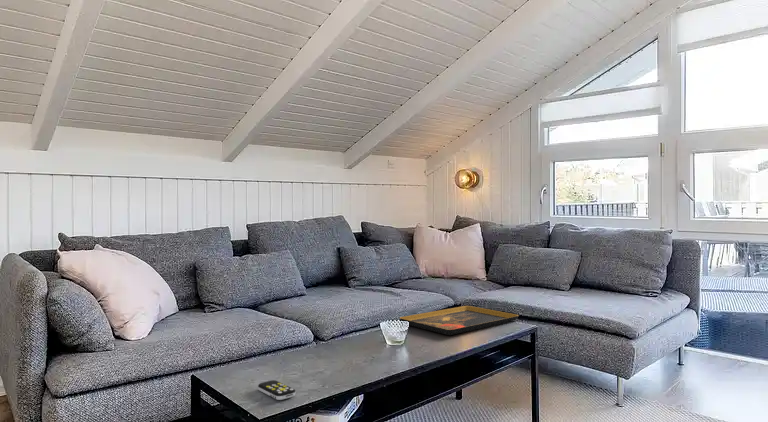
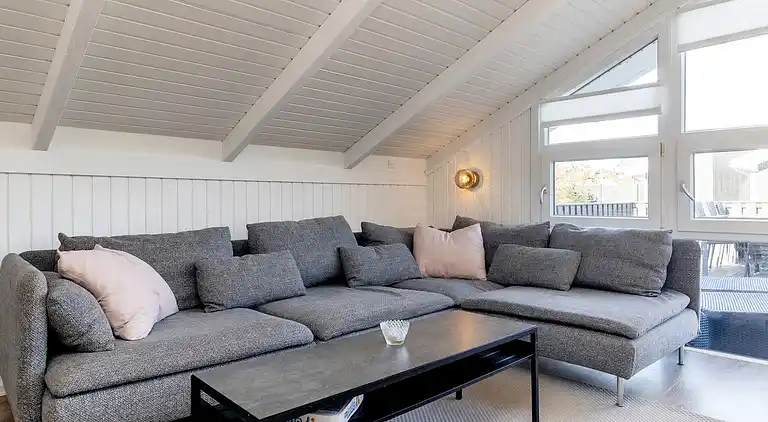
- decorative tray [399,305,520,336]
- remote control [257,379,296,401]
